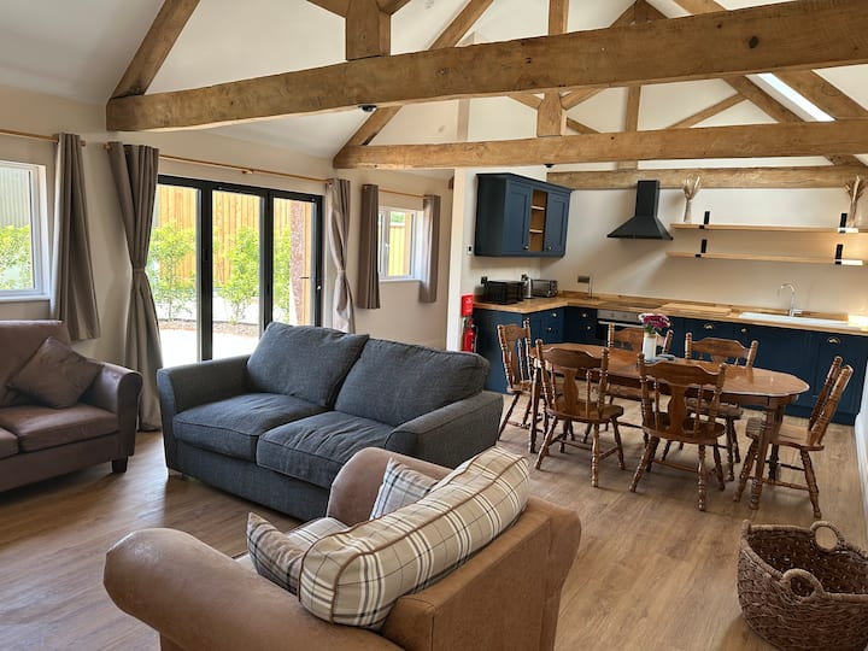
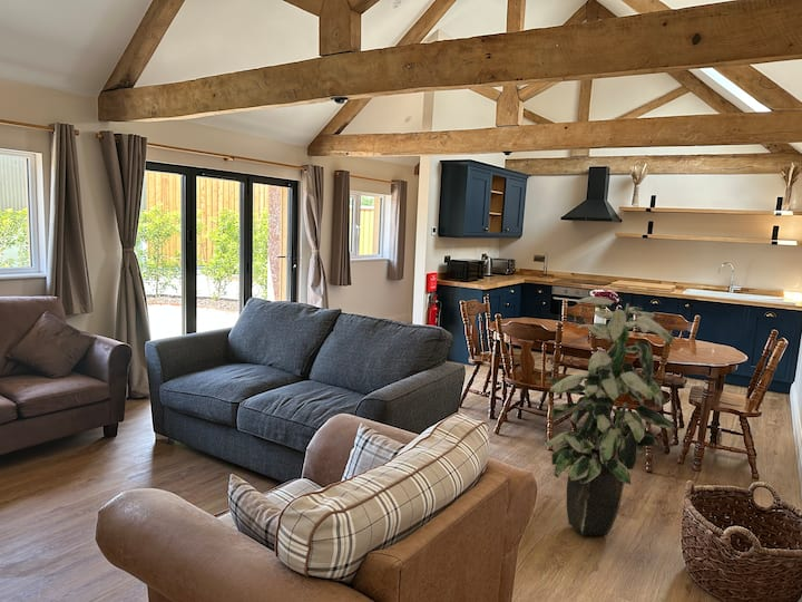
+ indoor plant [544,295,676,536]
